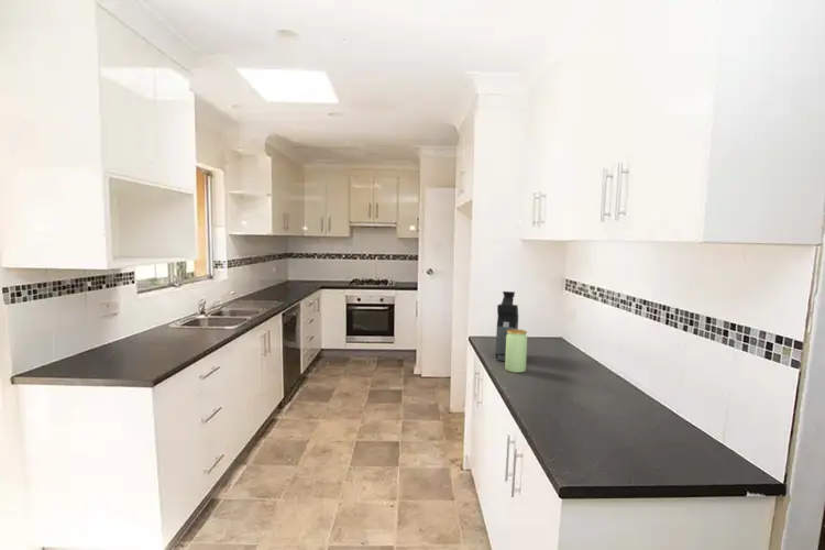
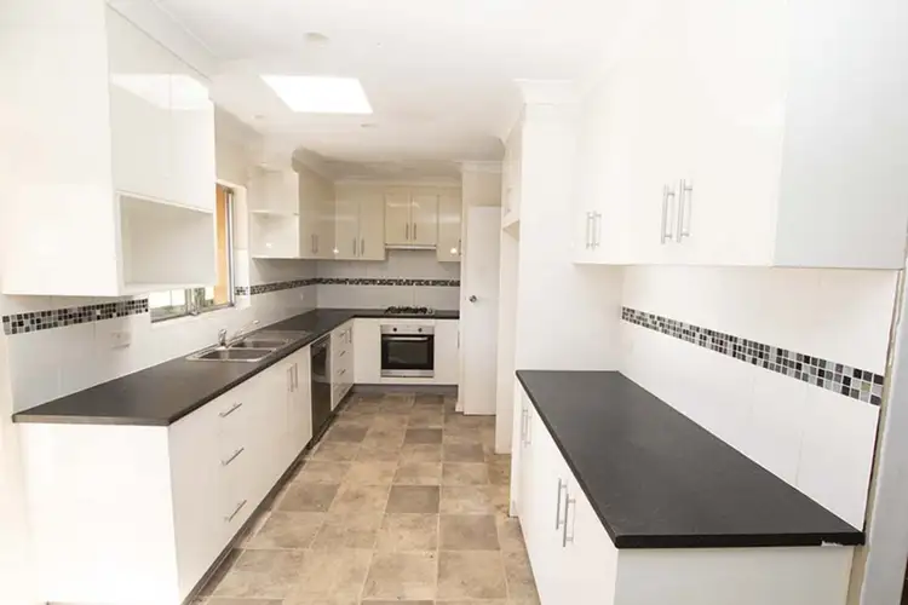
- jar [504,328,528,374]
- coffee maker [495,290,519,362]
